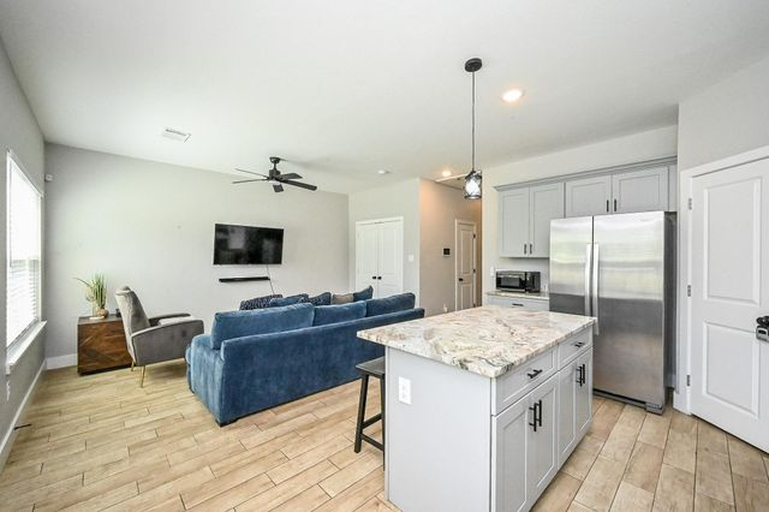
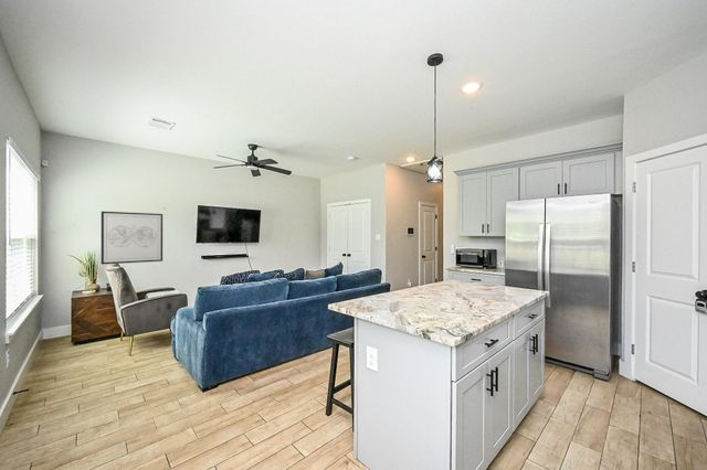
+ wall art [101,211,163,266]
